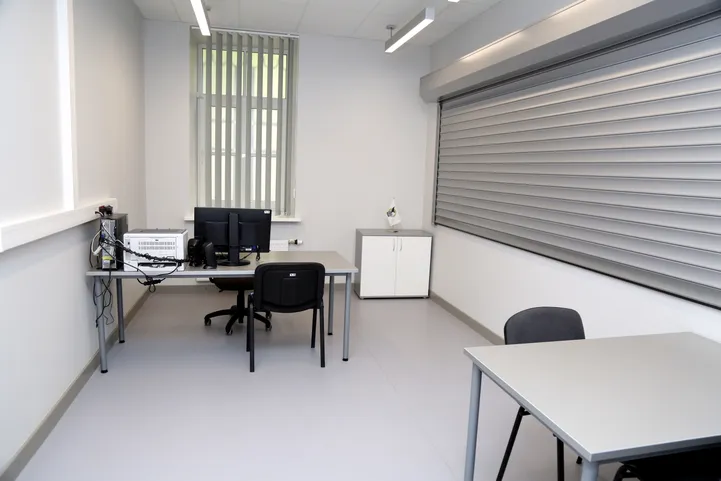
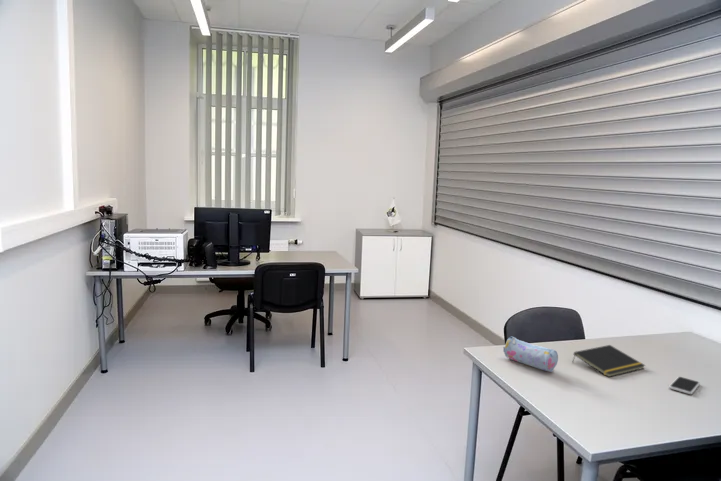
+ smartphone [668,376,701,395]
+ notepad [571,344,646,378]
+ pencil case [502,336,559,373]
